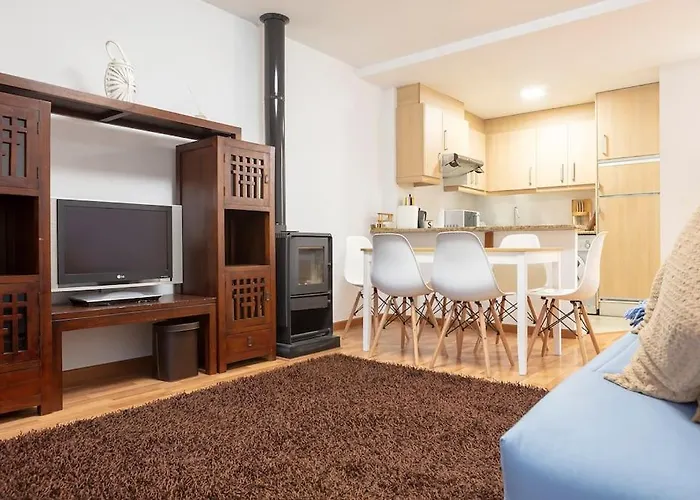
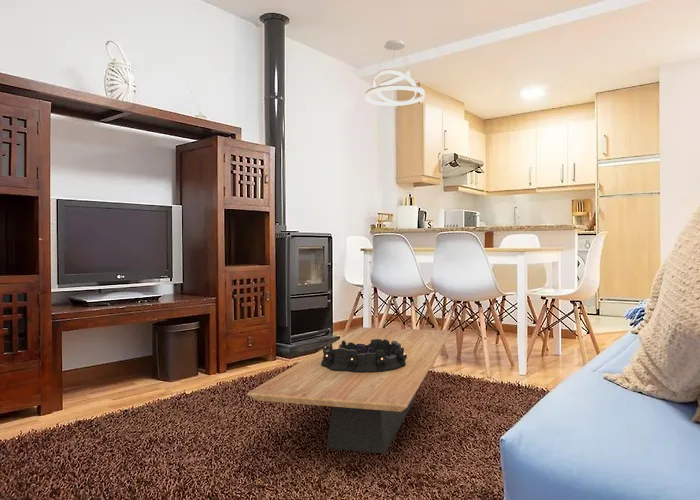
+ pendant light [364,39,426,107]
+ decorative bowl [321,339,407,373]
+ coffee table [247,326,452,455]
